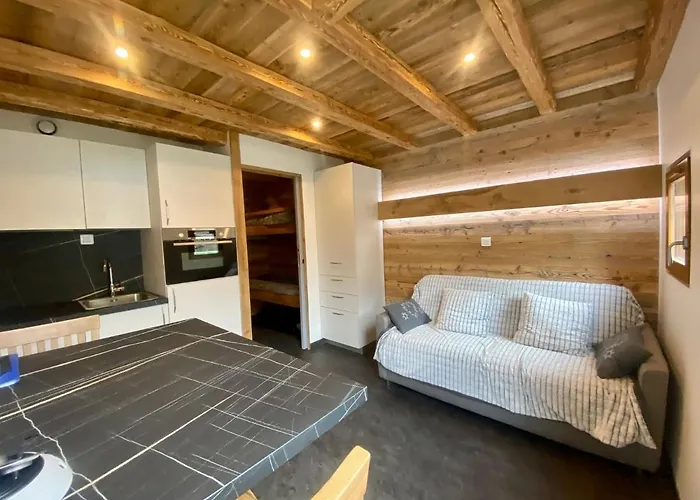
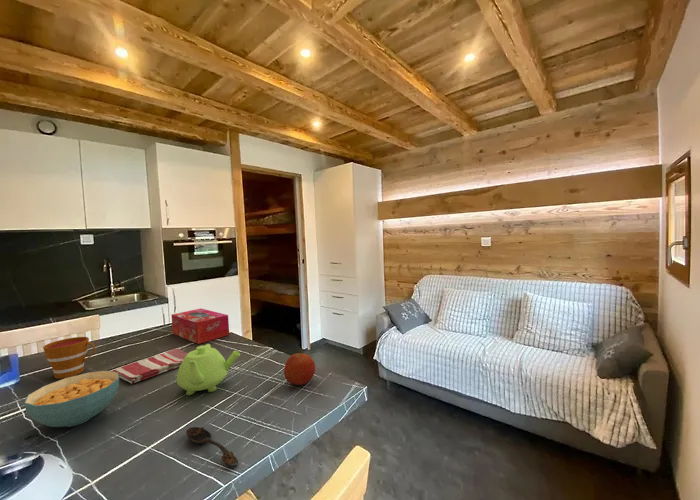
+ tissue box [170,308,230,345]
+ dish towel [111,348,188,385]
+ cup [42,336,97,380]
+ fruit [283,352,316,386]
+ cereal bowl [23,370,120,428]
+ teapot [176,343,241,396]
+ spoon [185,426,239,468]
